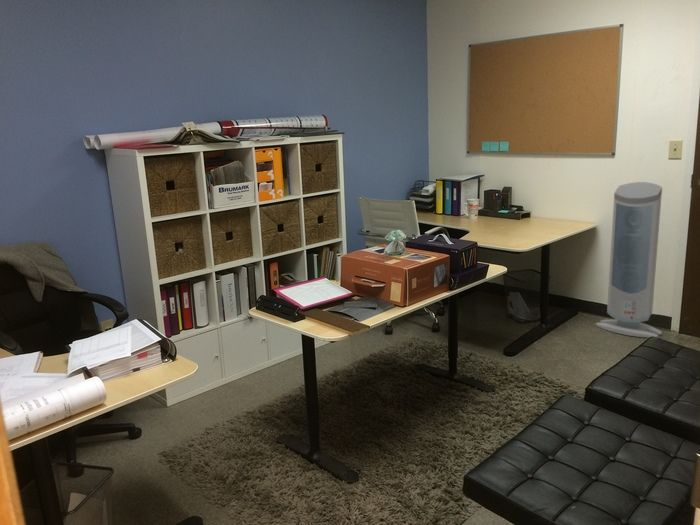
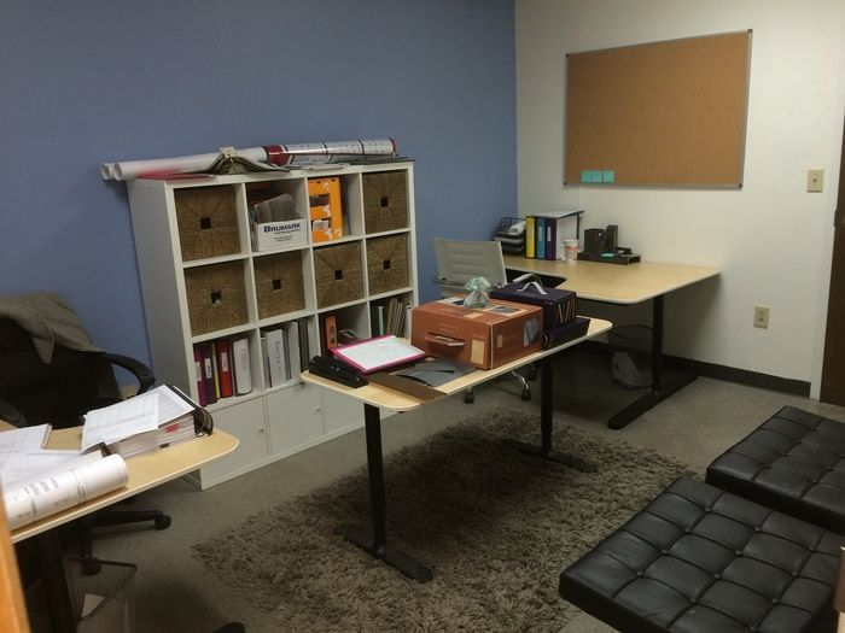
- air purifier [595,181,663,339]
